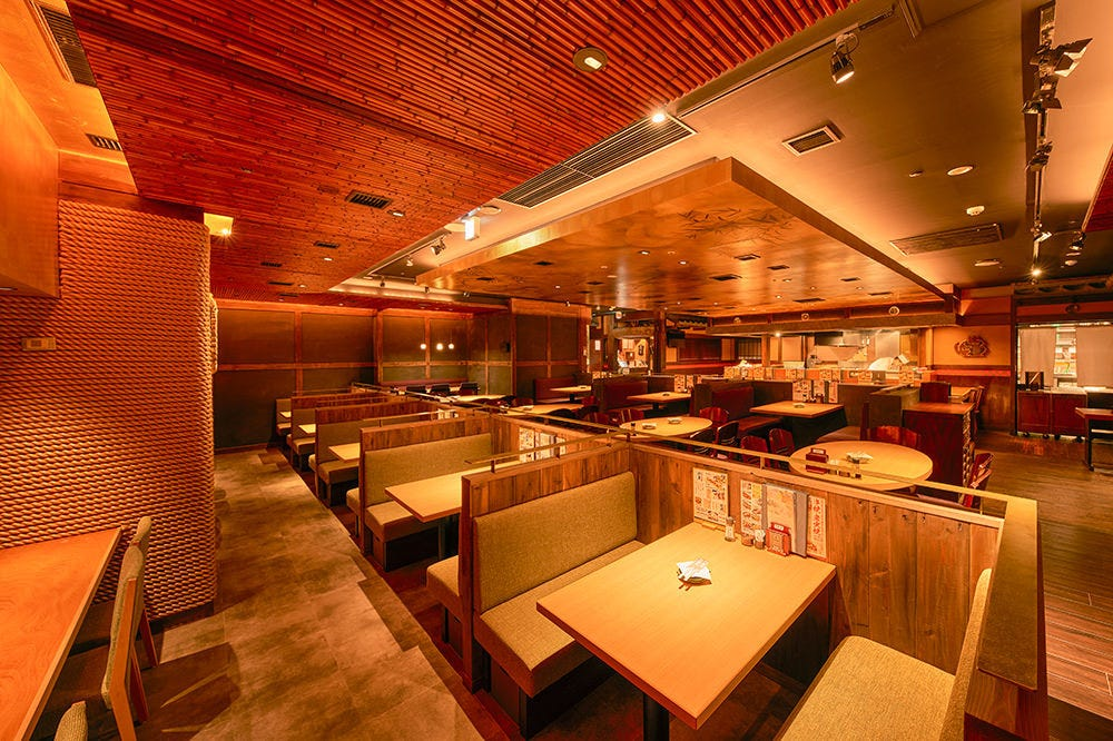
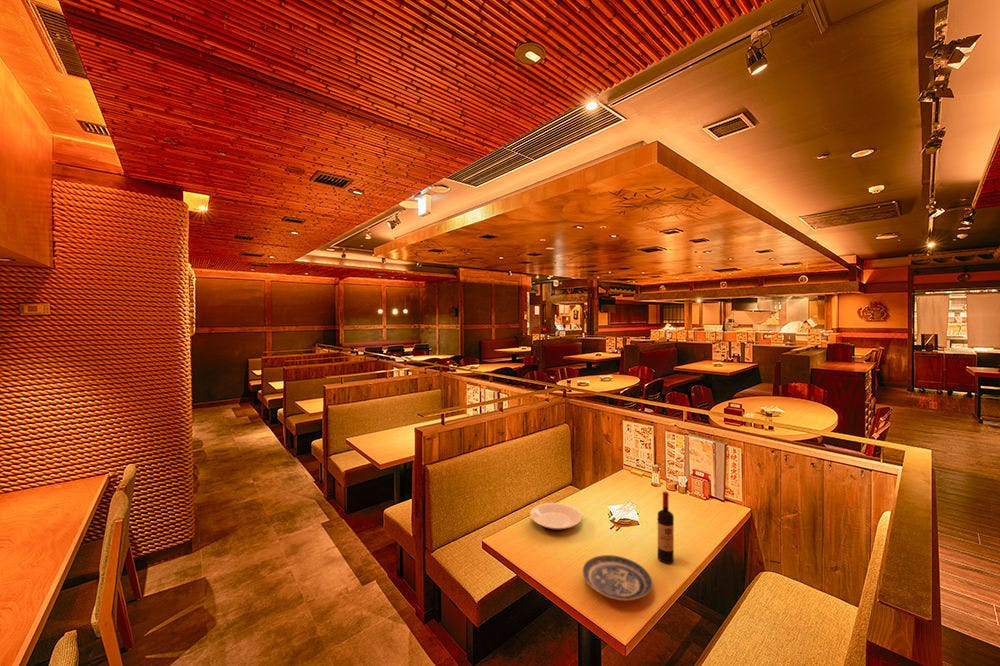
+ plate [529,502,582,532]
+ plate [582,554,653,602]
+ wine bottle [657,491,675,564]
